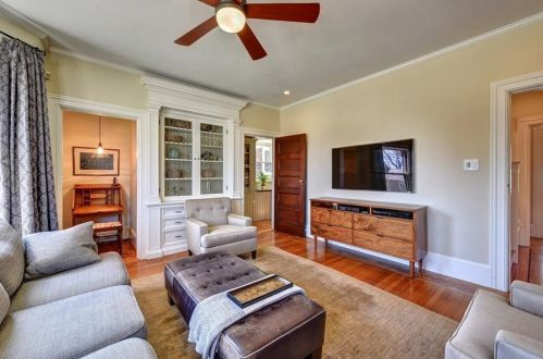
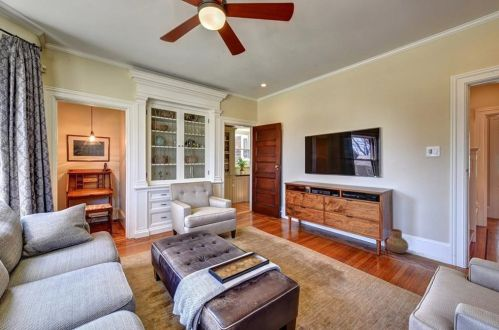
+ vase [386,228,409,254]
